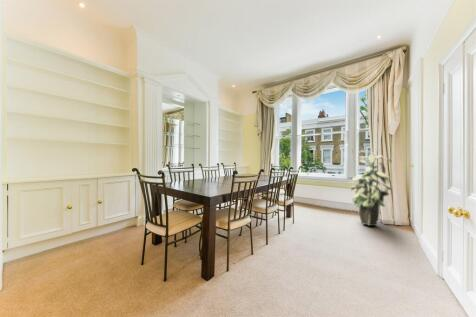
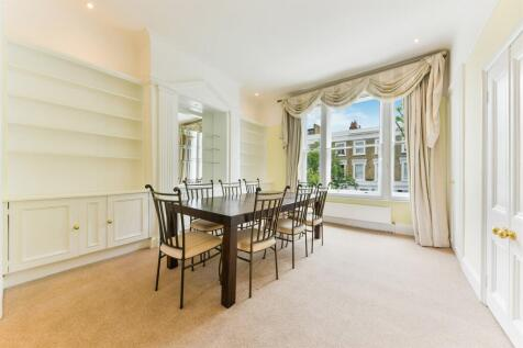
- indoor plant [347,149,394,227]
